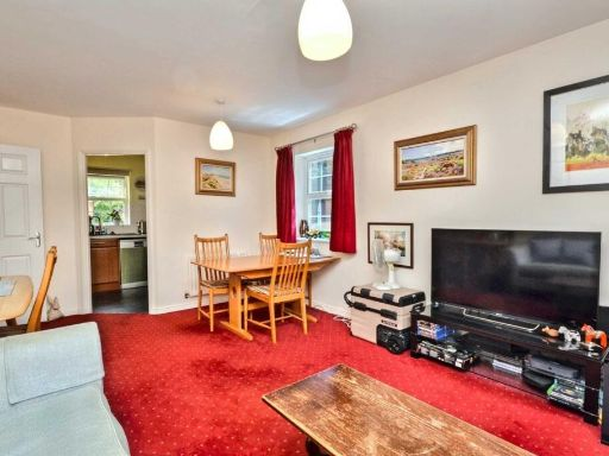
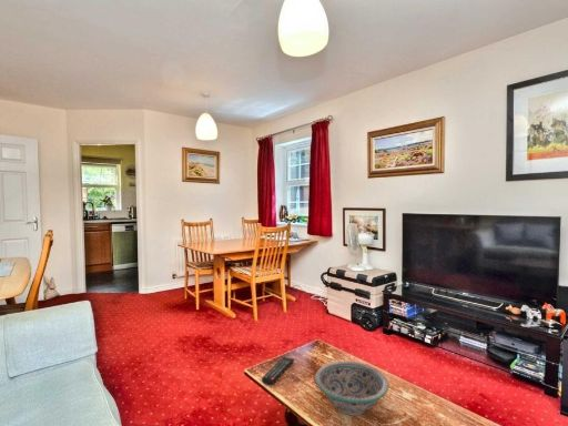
+ decorative bowl [314,361,389,417]
+ remote control [261,356,295,386]
